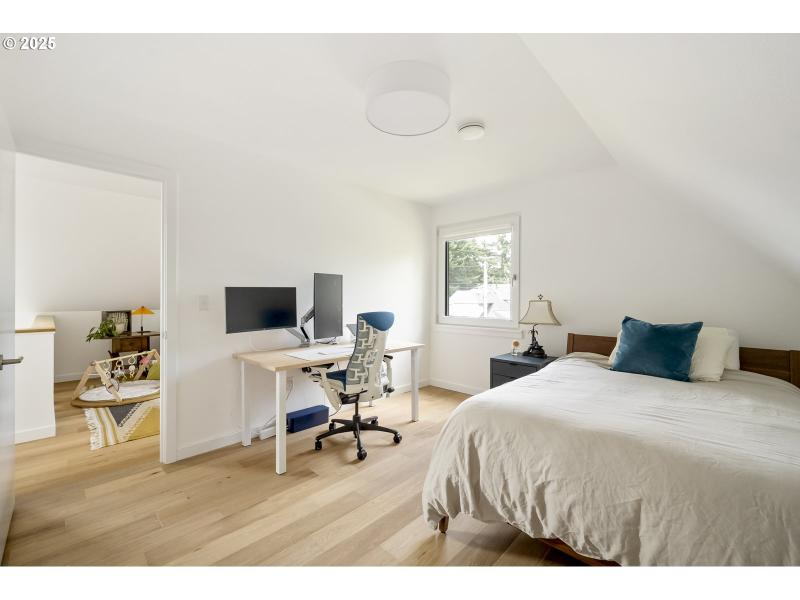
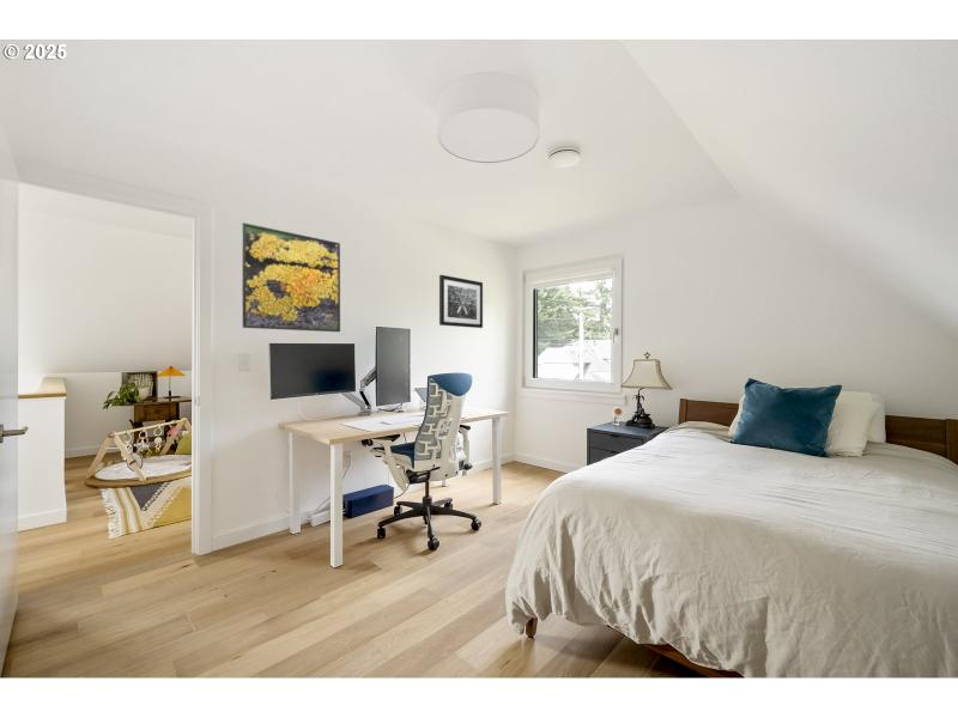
+ wall art [438,274,484,329]
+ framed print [241,221,341,333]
